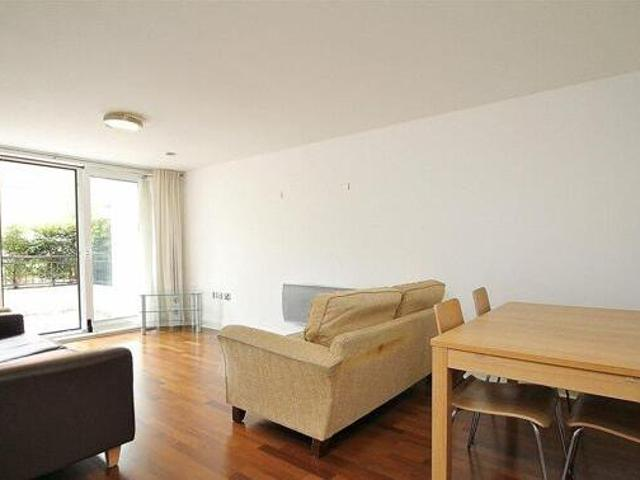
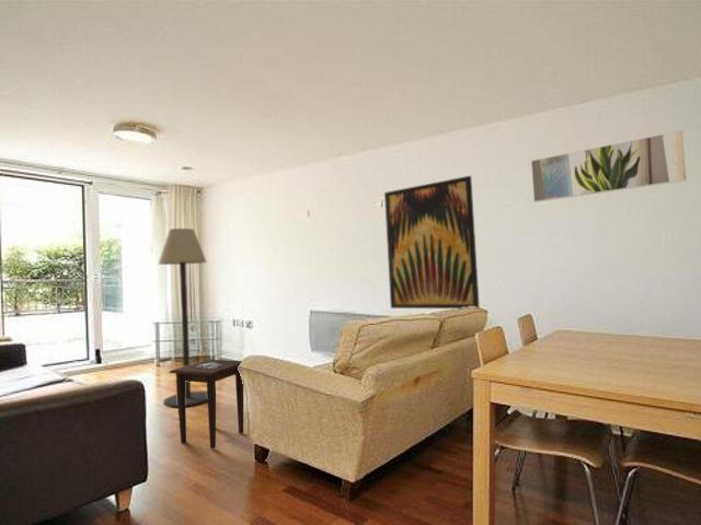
+ floor lamp [157,228,208,408]
+ wall art [383,175,481,310]
+ side table [168,359,244,450]
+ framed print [530,129,688,203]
